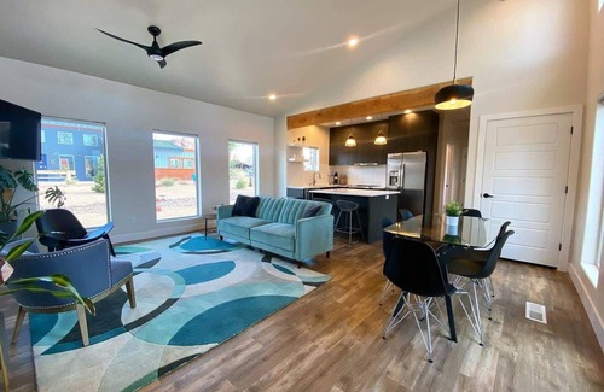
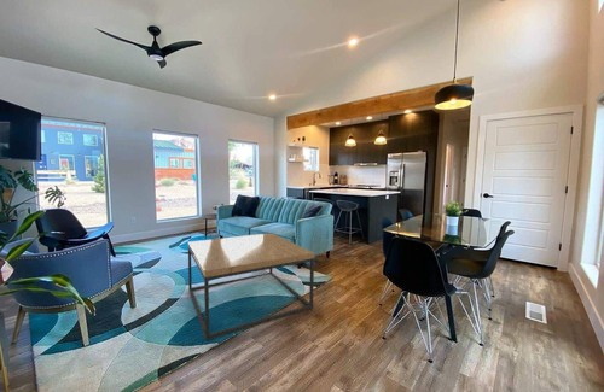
+ coffee table [187,232,315,341]
